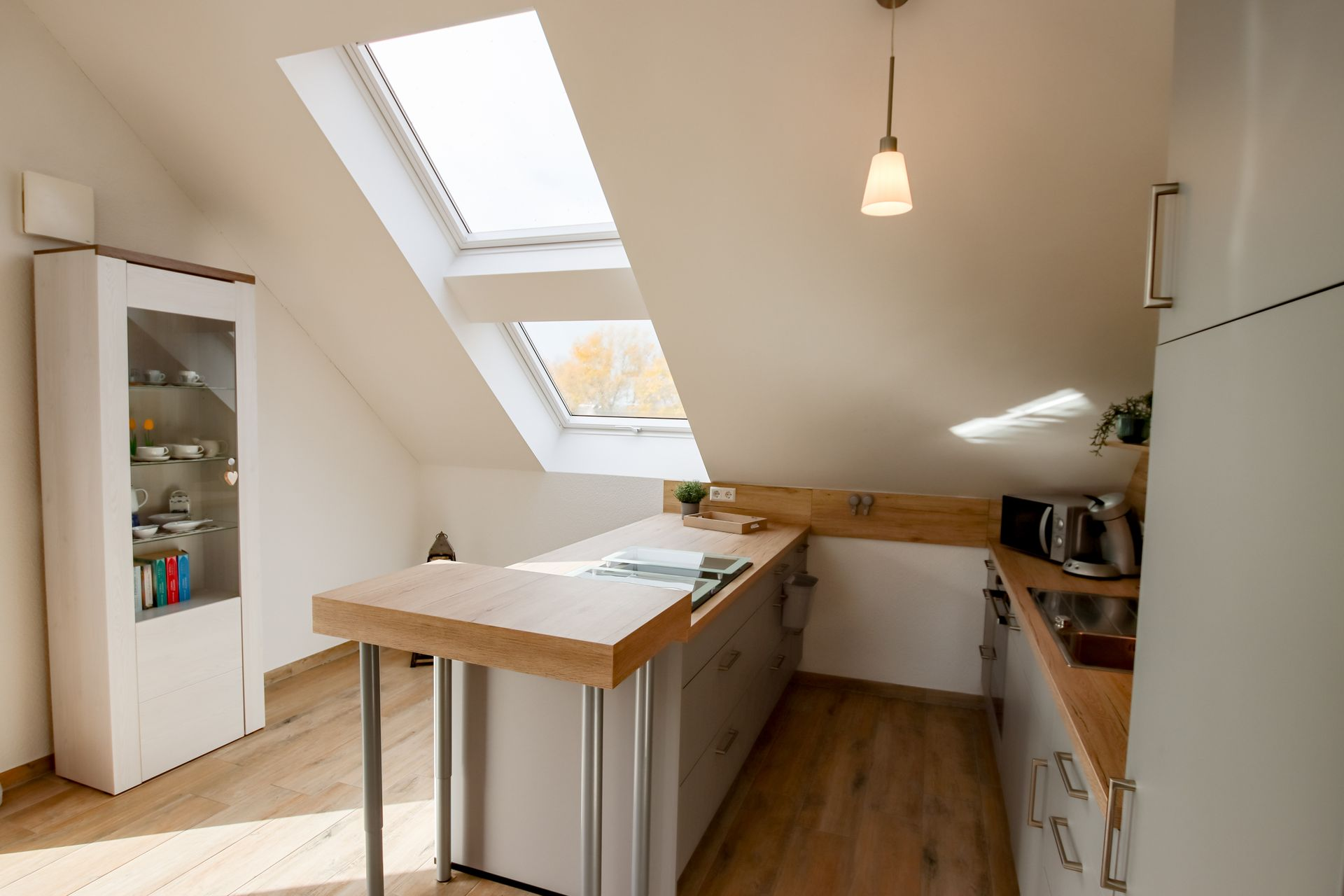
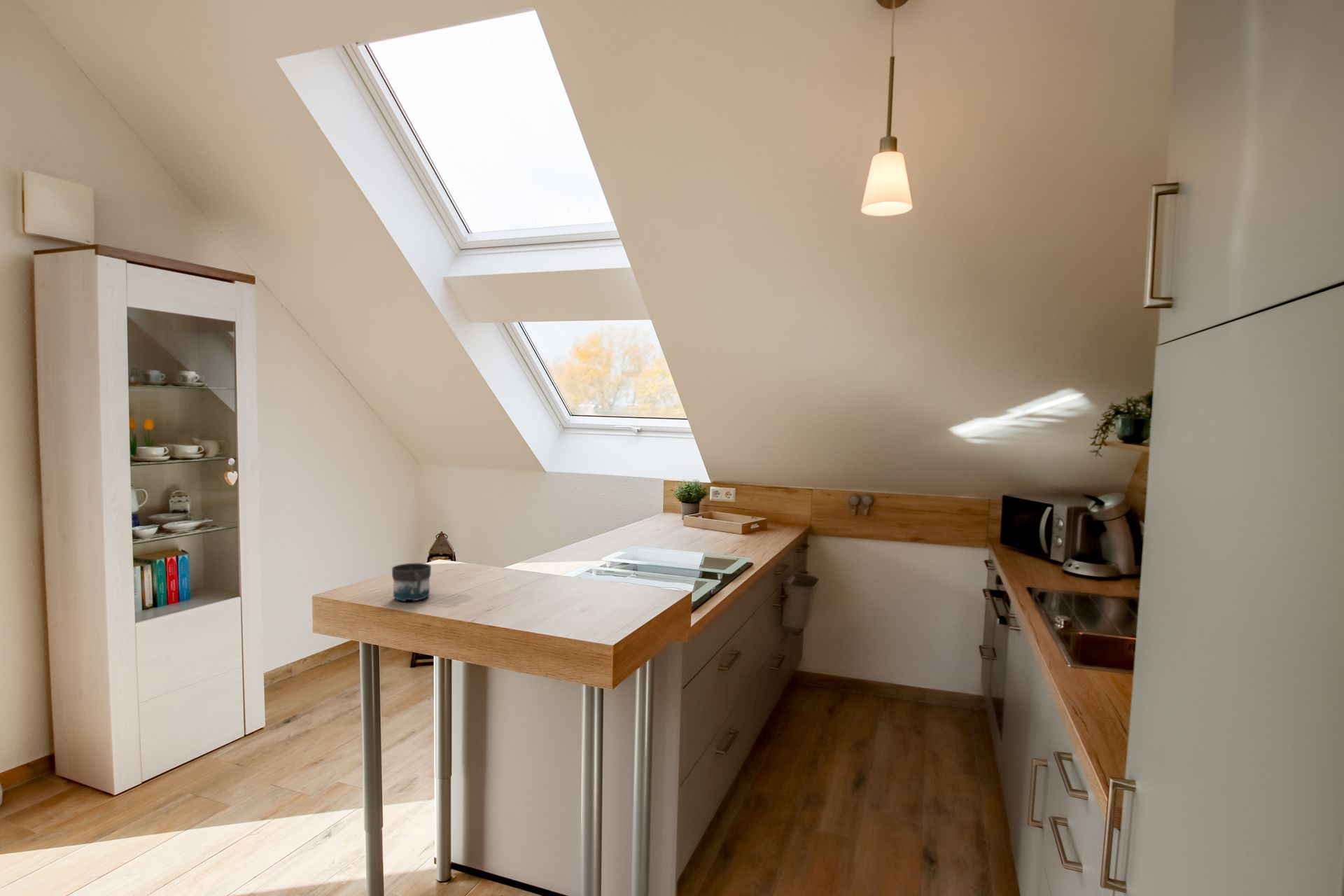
+ mug [391,563,432,601]
